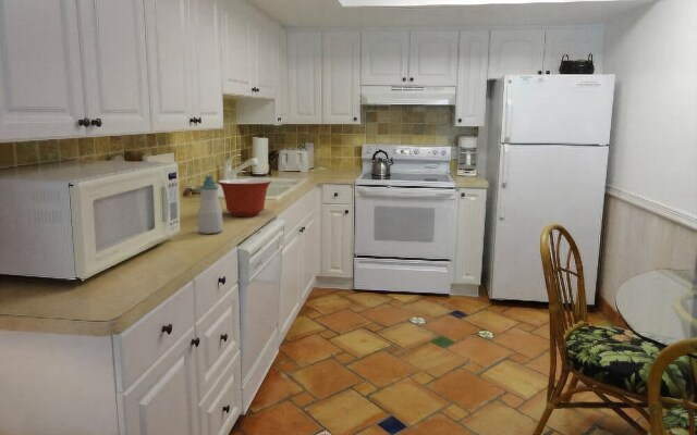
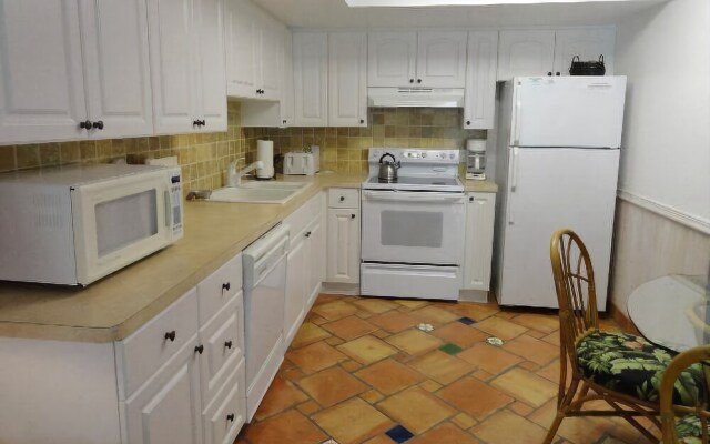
- mixing bowl [217,178,272,217]
- soap bottle [197,174,224,235]
